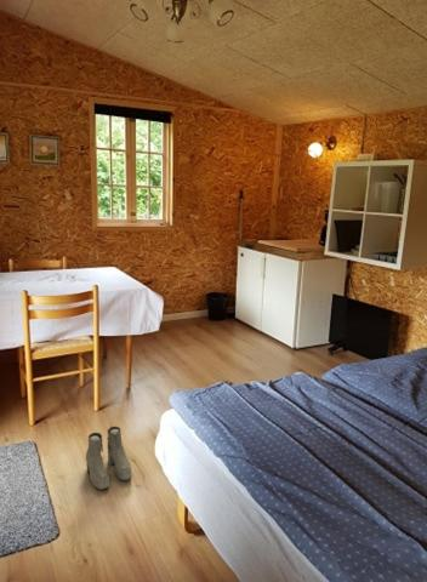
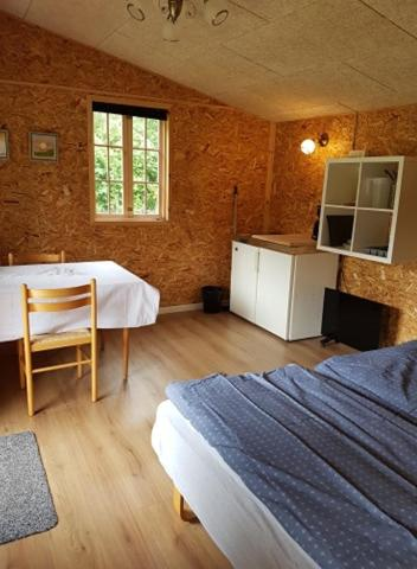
- boots [85,426,132,491]
